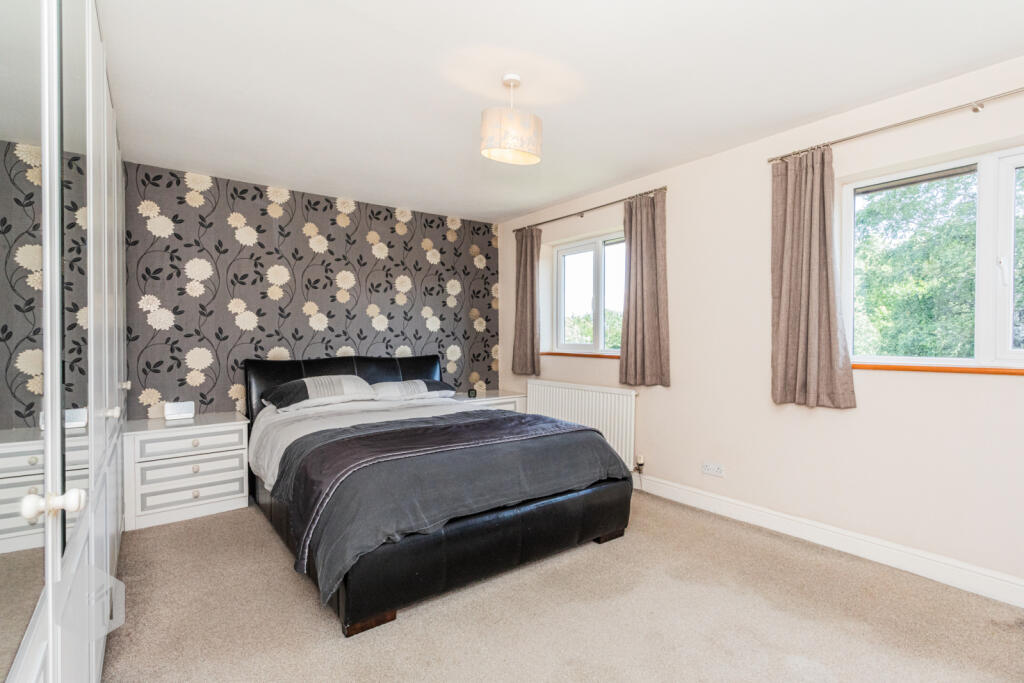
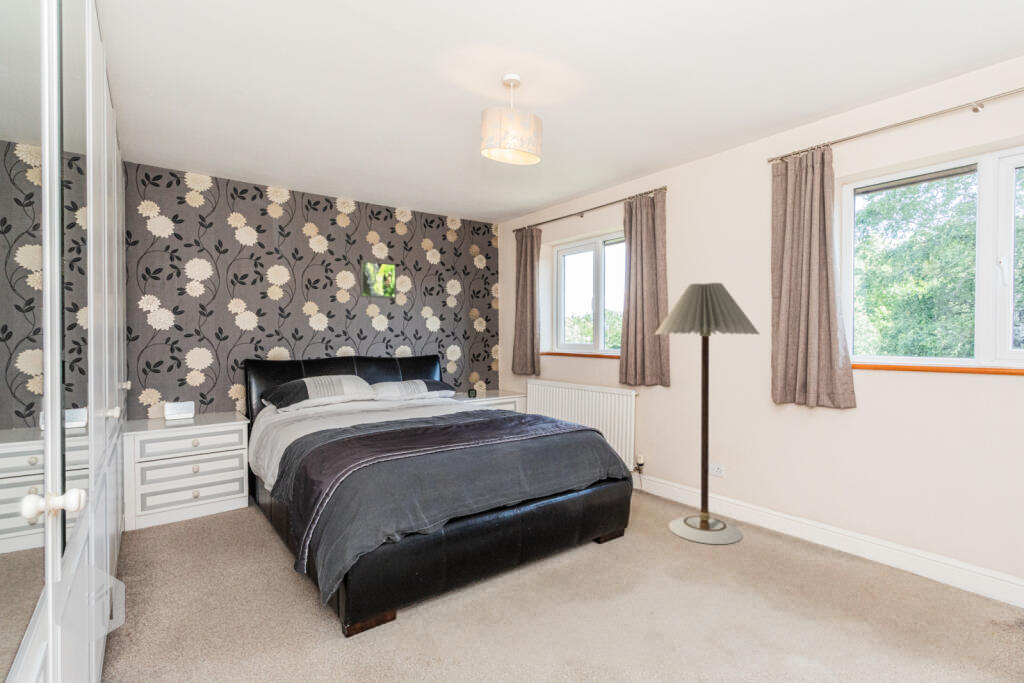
+ floor lamp [653,281,760,545]
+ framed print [360,260,397,300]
